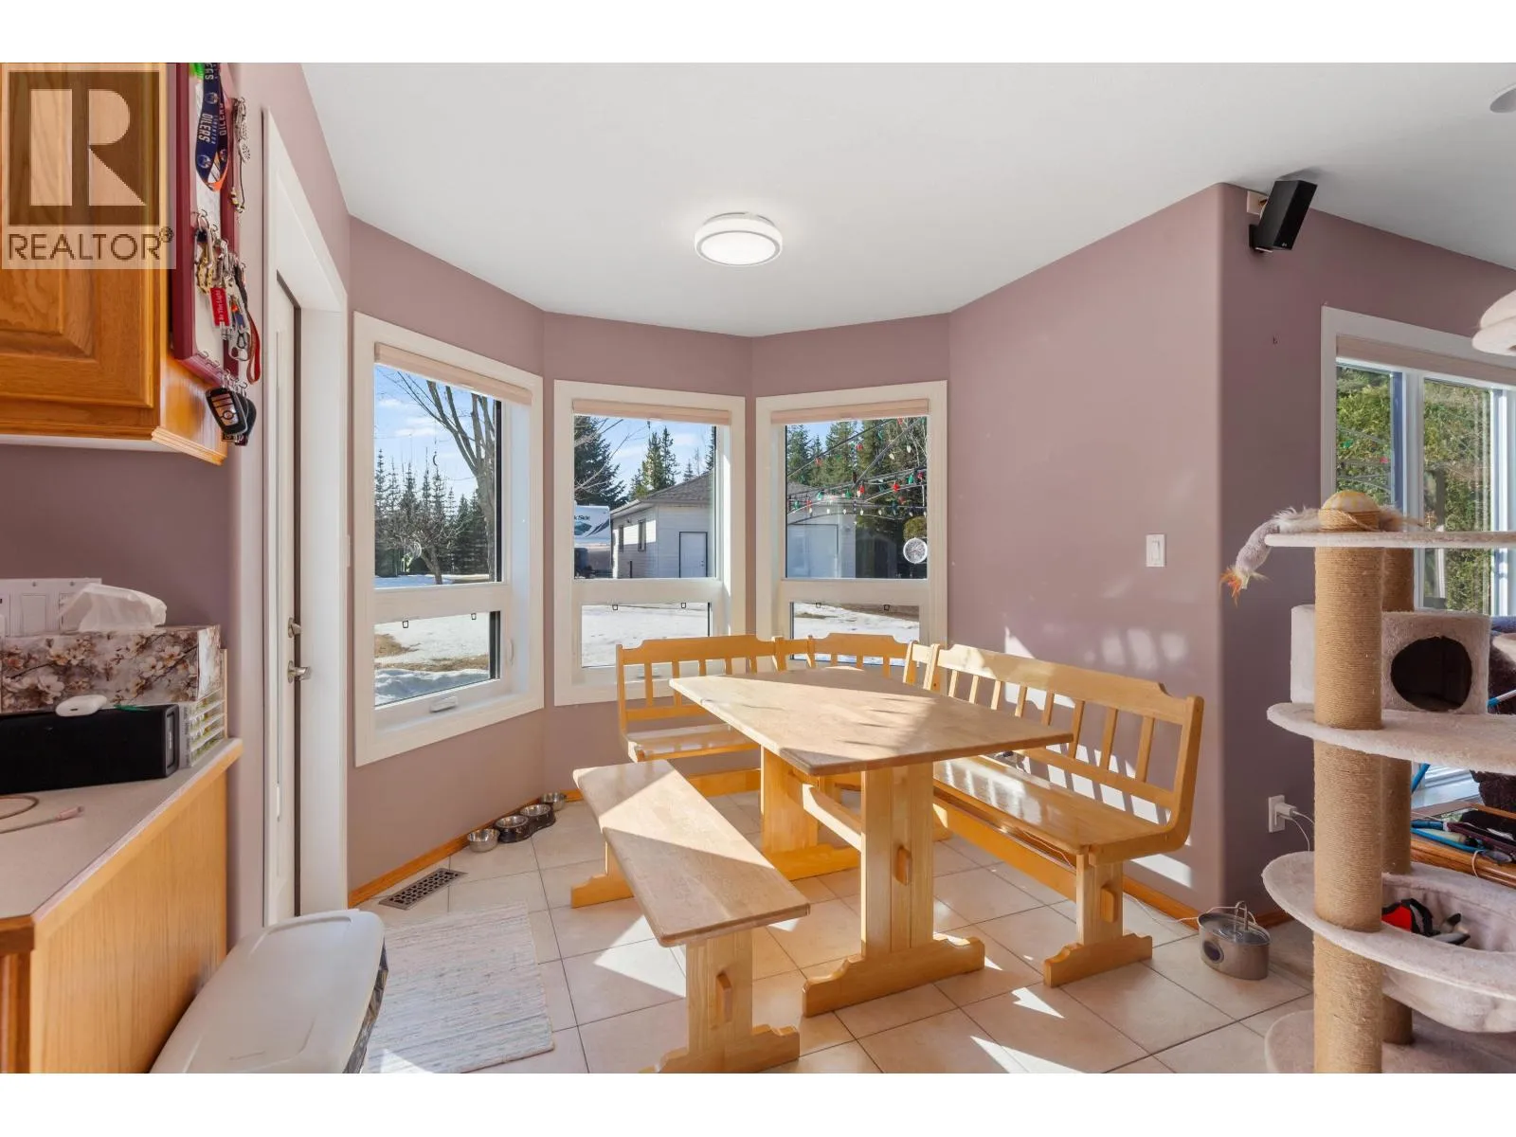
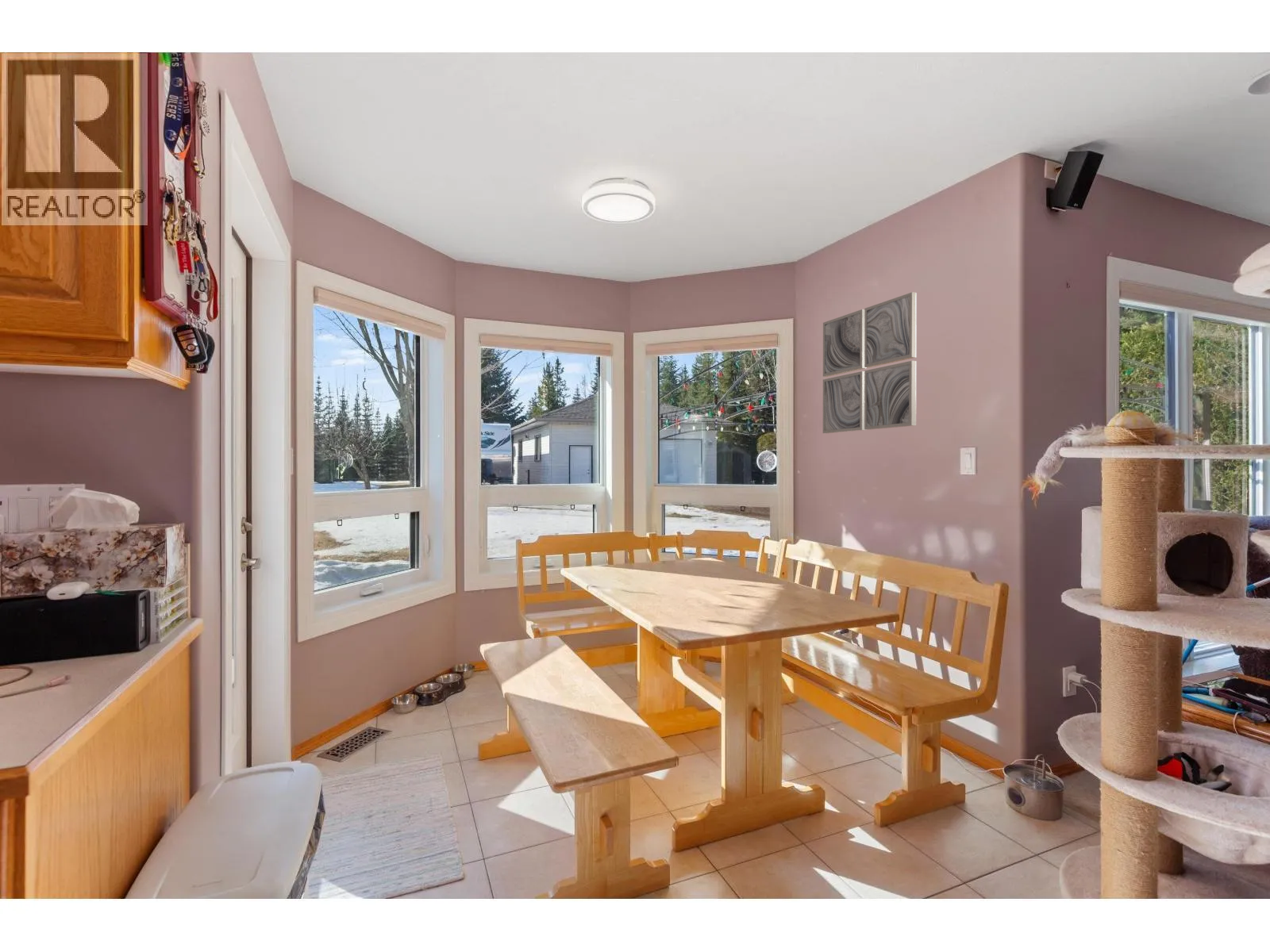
+ wall art [822,291,918,434]
